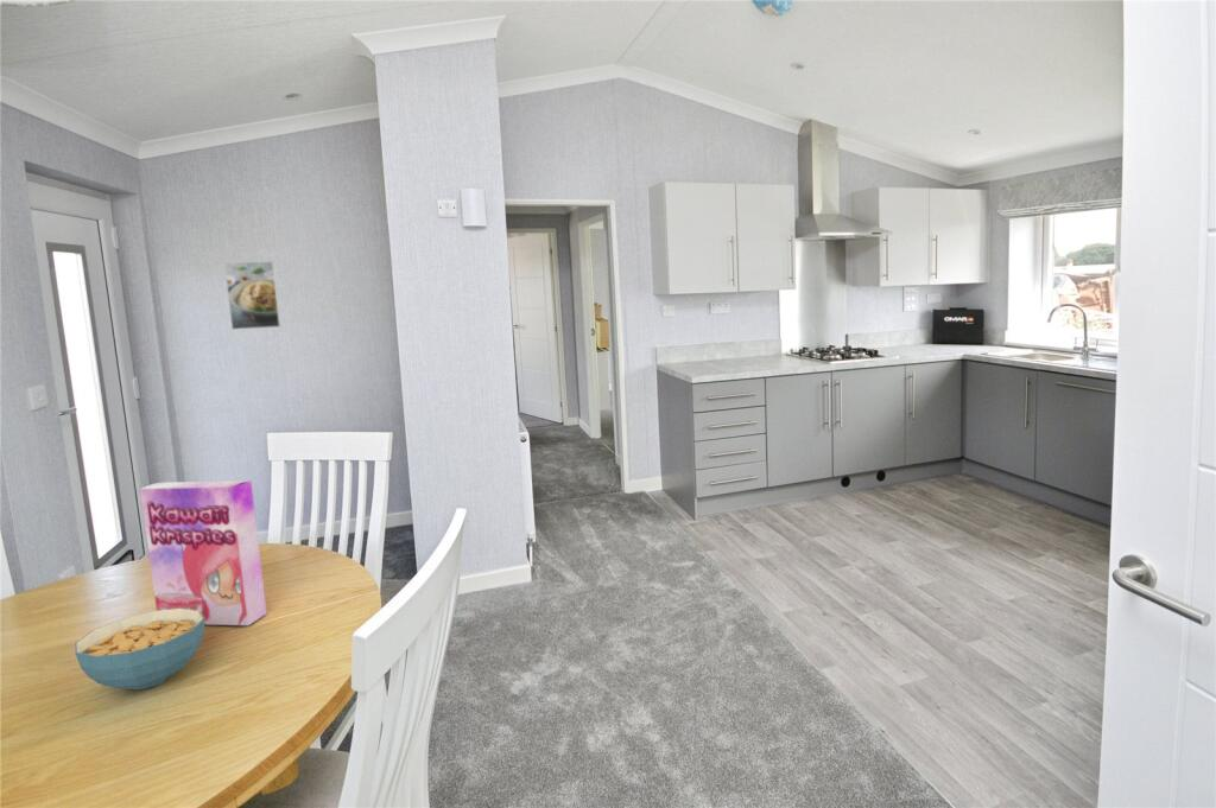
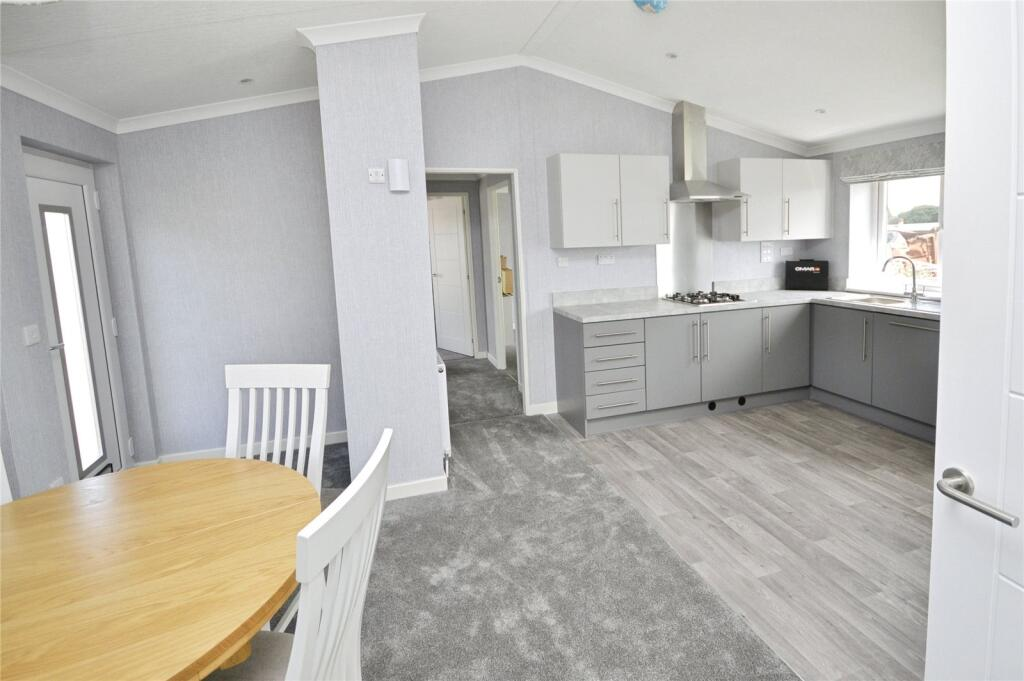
- cereal bowl [74,609,205,691]
- cereal box [139,479,268,626]
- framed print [223,260,283,331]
